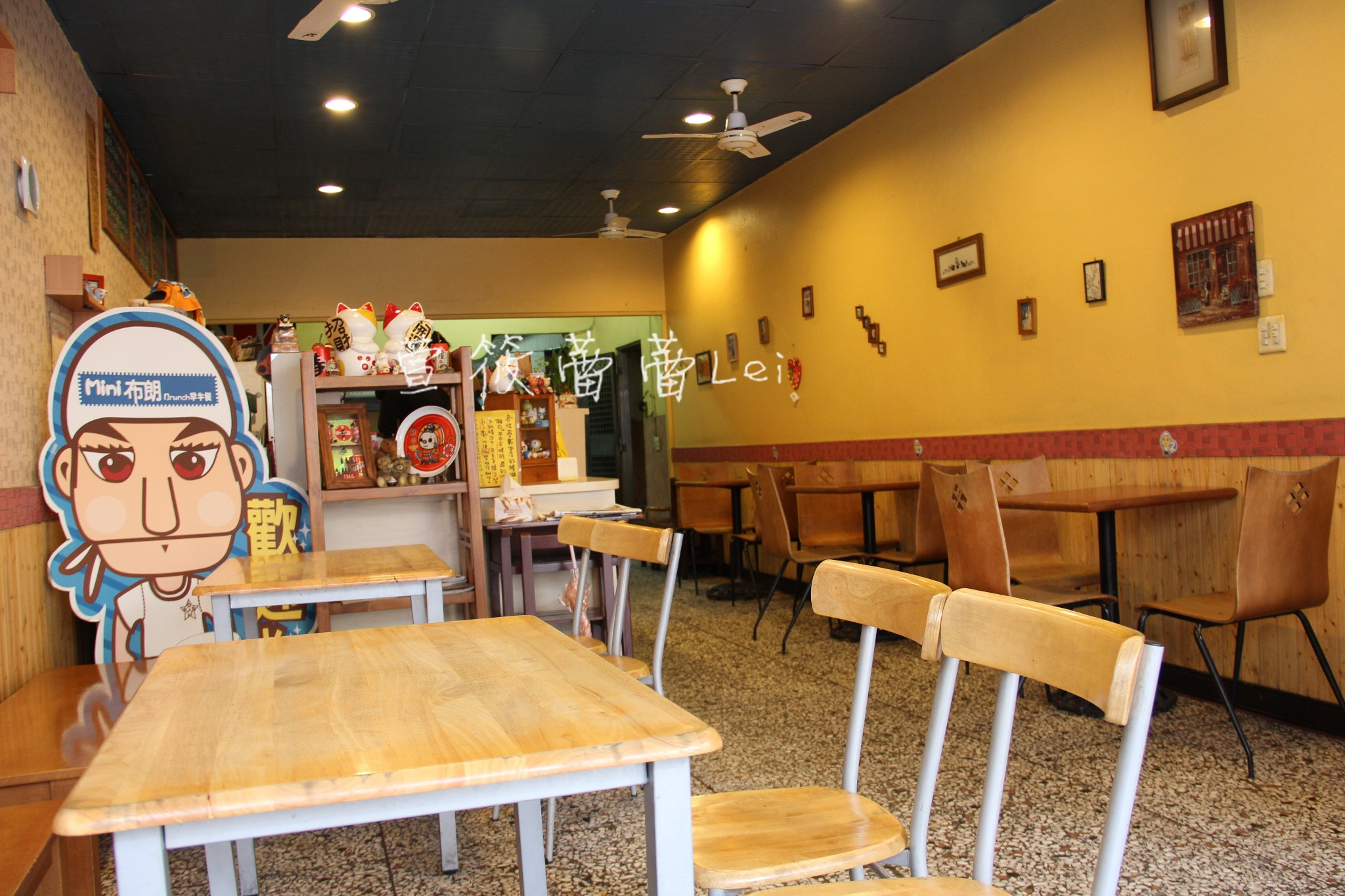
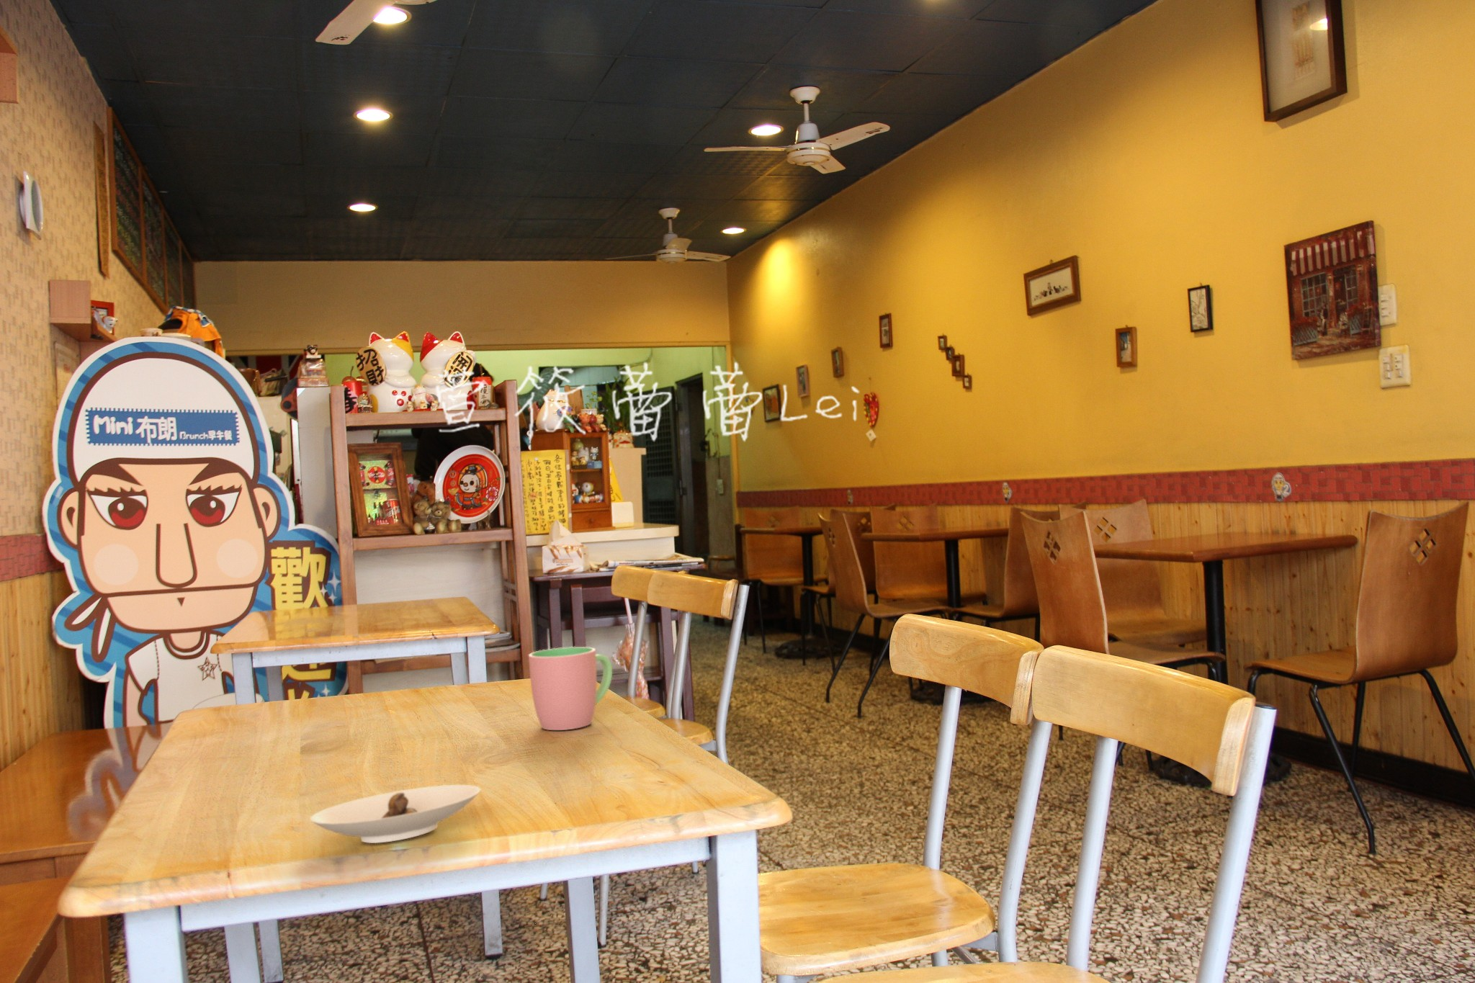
+ saucer [309,784,481,844]
+ cup [527,646,613,731]
